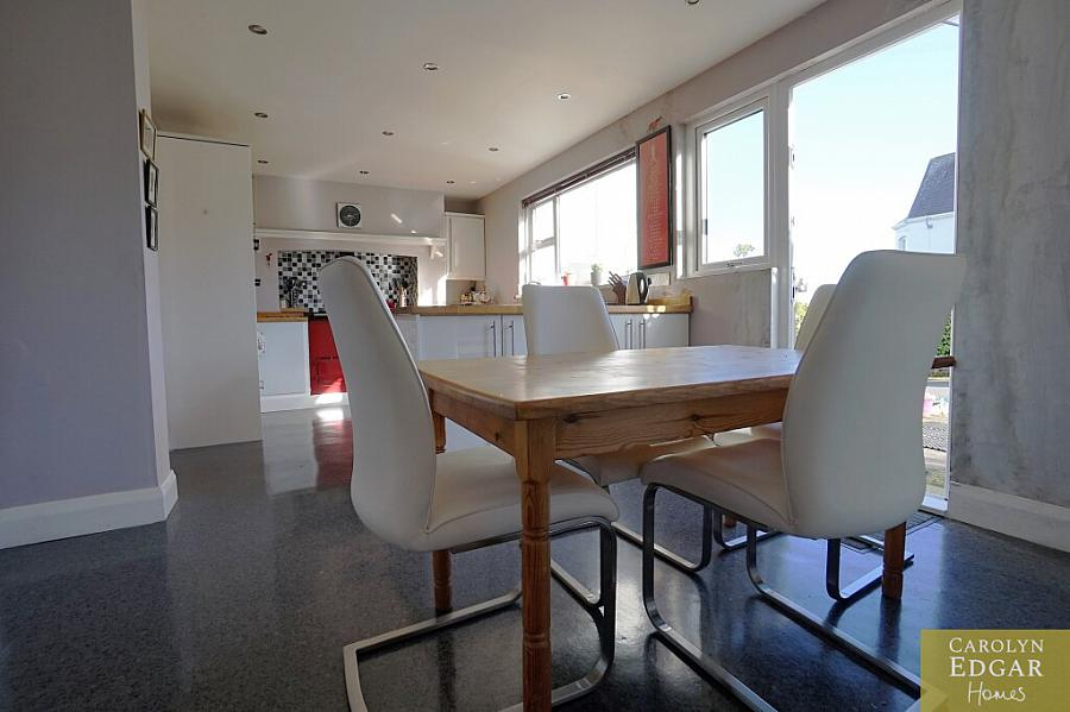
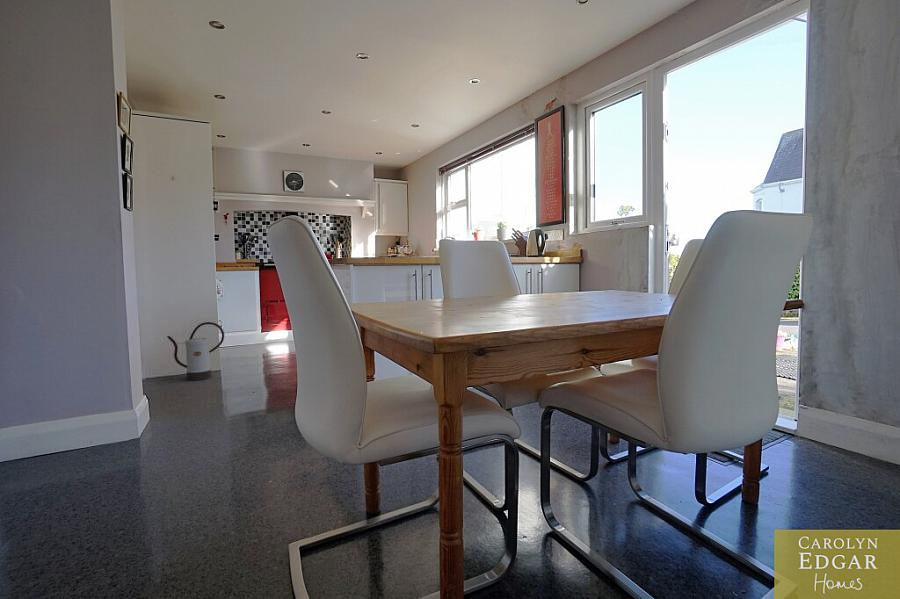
+ watering can [166,321,225,381]
